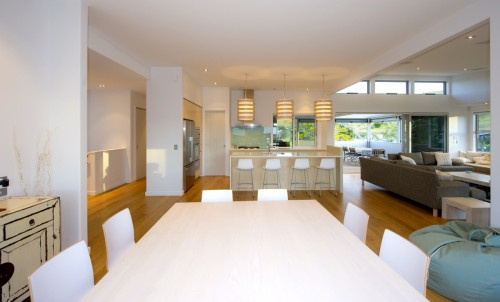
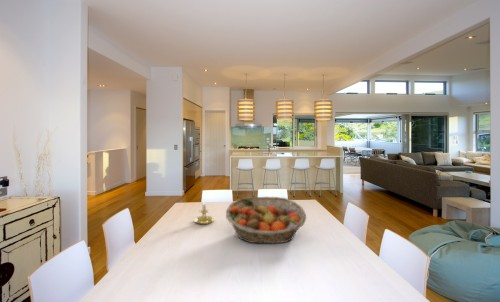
+ fruit basket [225,196,307,244]
+ candle holder [193,198,215,225]
